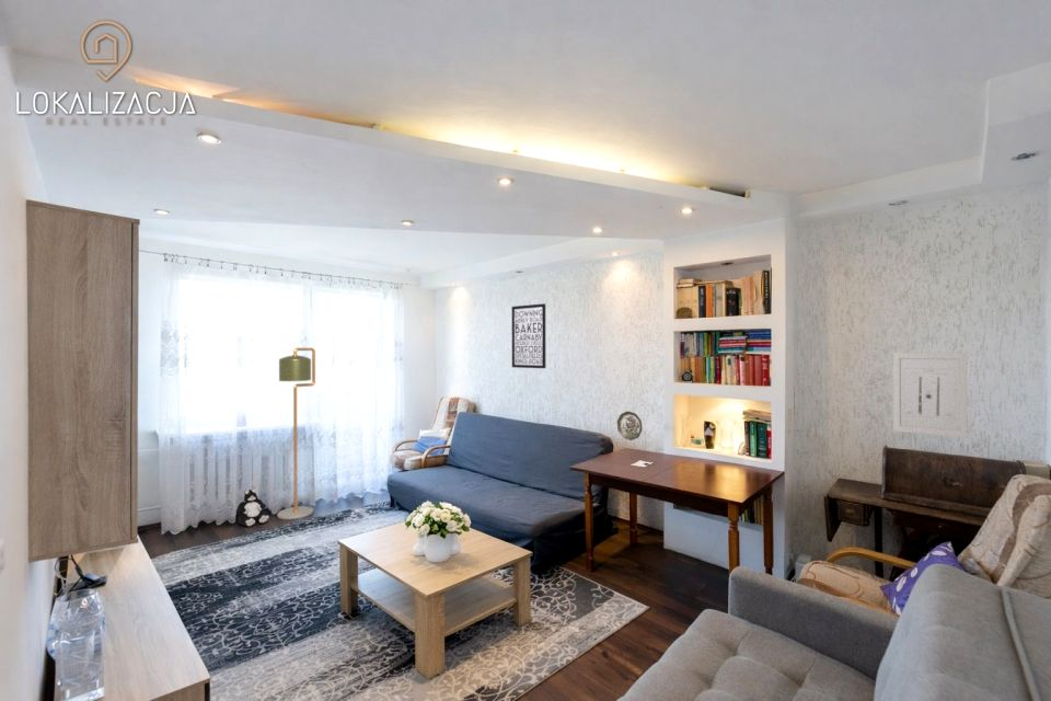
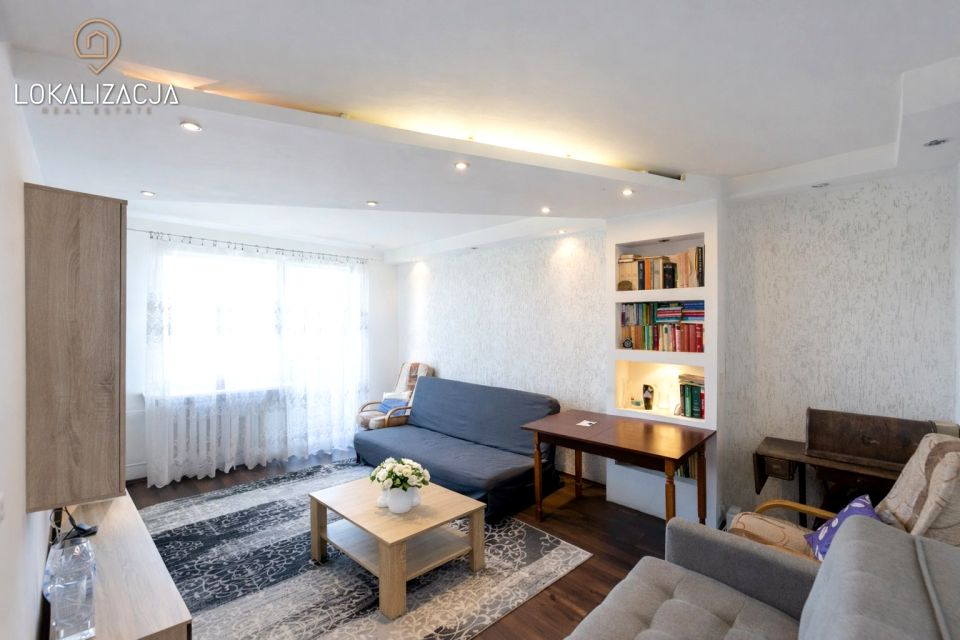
- wall art [892,352,968,439]
- floor lamp [276,347,316,520]
- decorative plate [616,411,644,441]
- wall art [511,302,546,369]
- plush toy [235,487,269,527]
